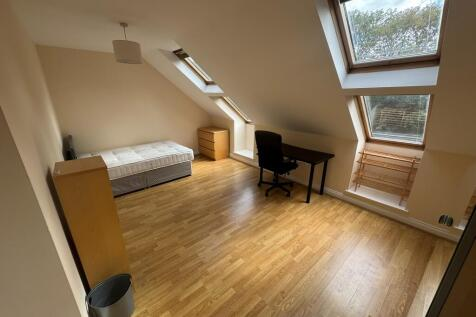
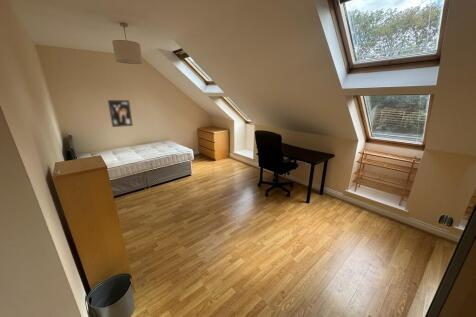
+ wall art [107,99,134,128]
